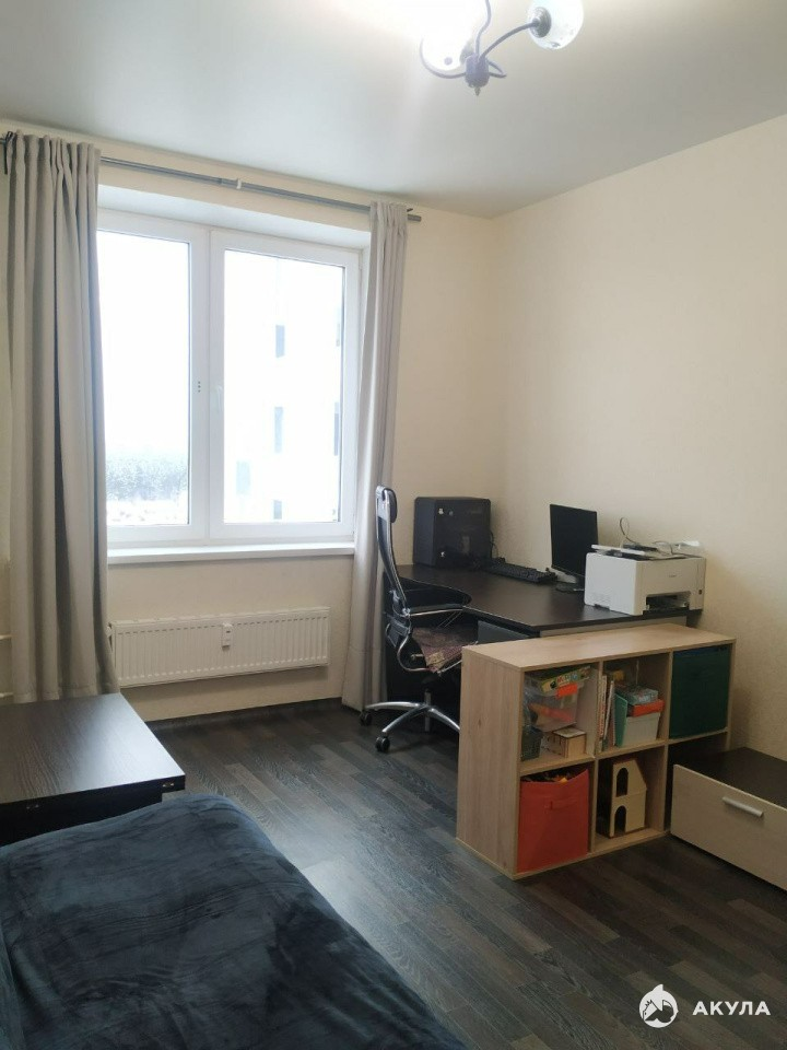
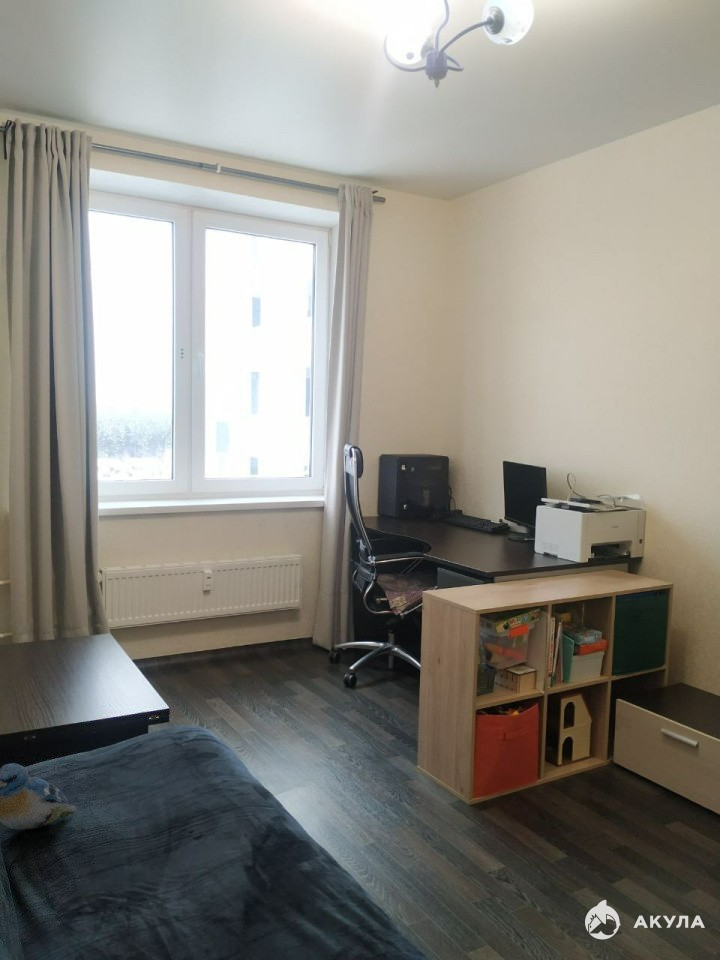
+ plush toy [0,762,78,830]
